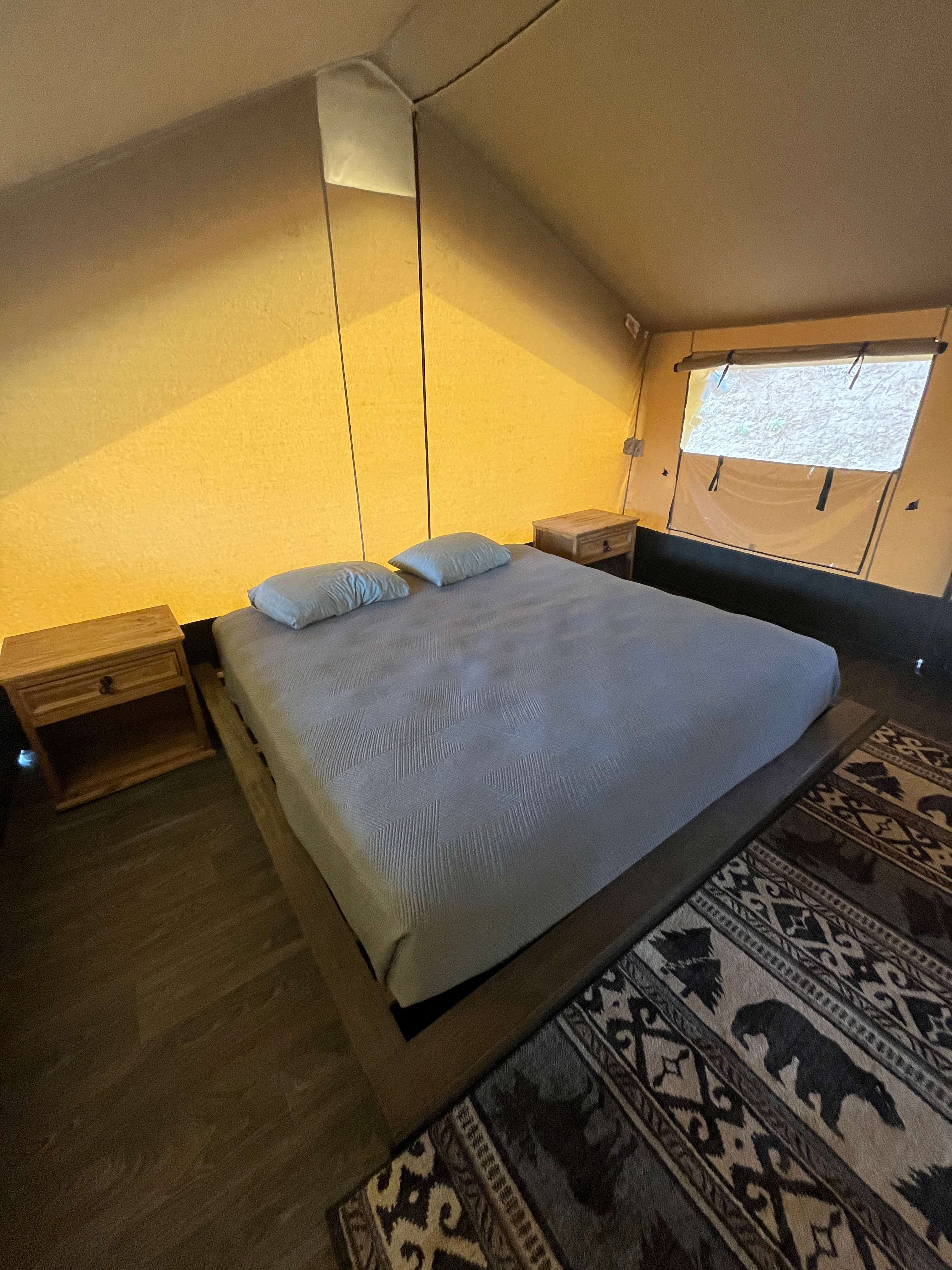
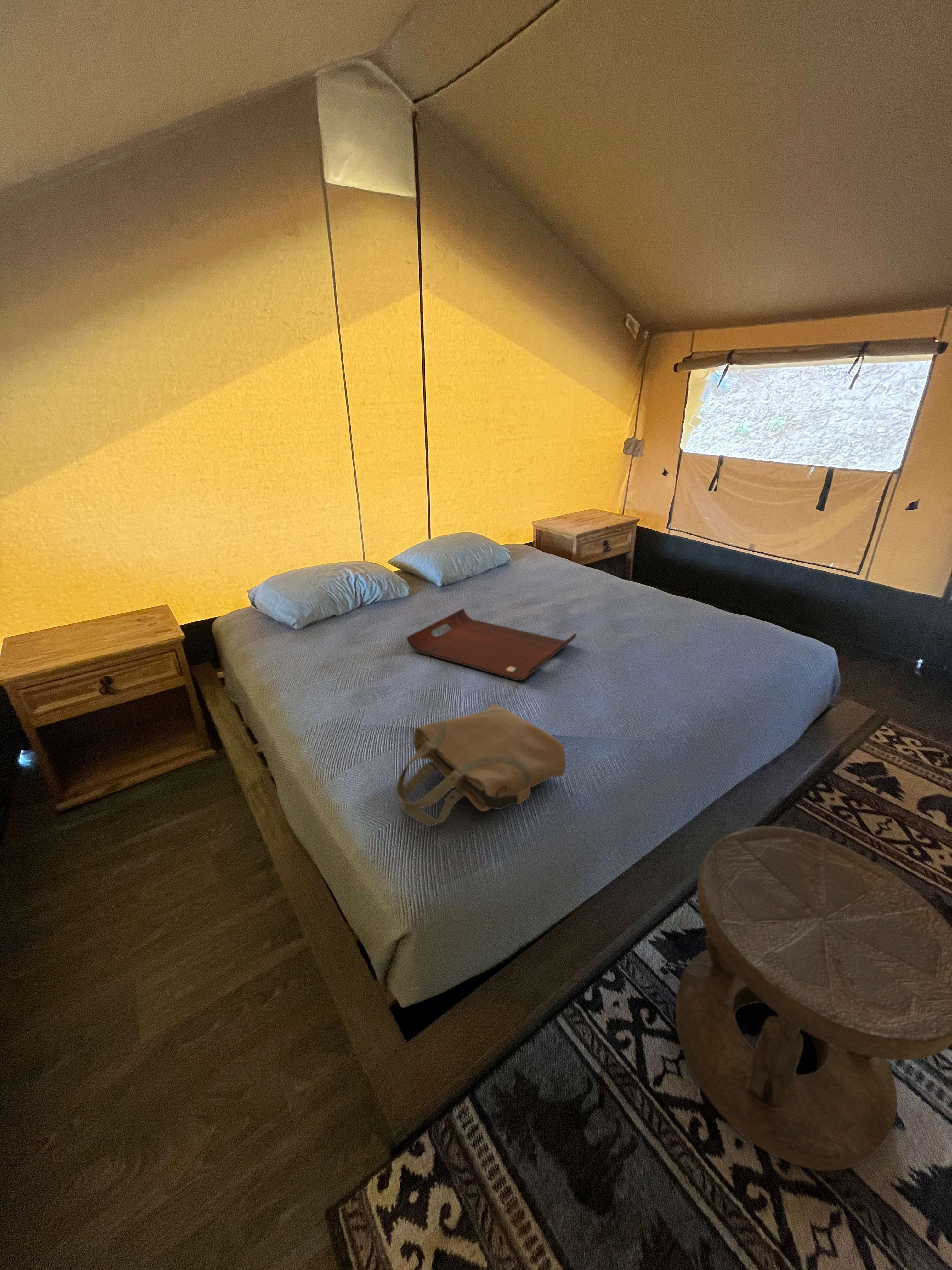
+ tote bag [396,704,566,826]
+ stool [675,826,952,1171]
+ serving tray [406,608,577,681]
